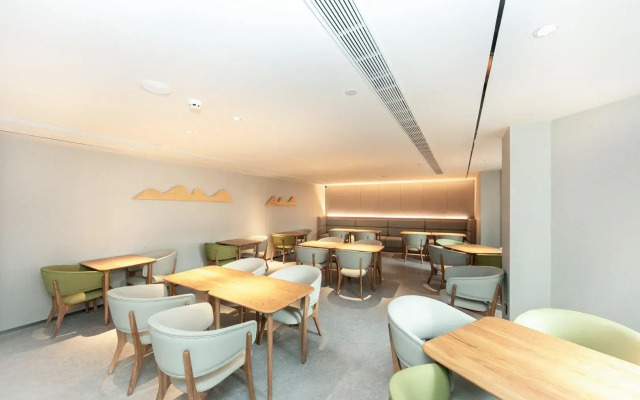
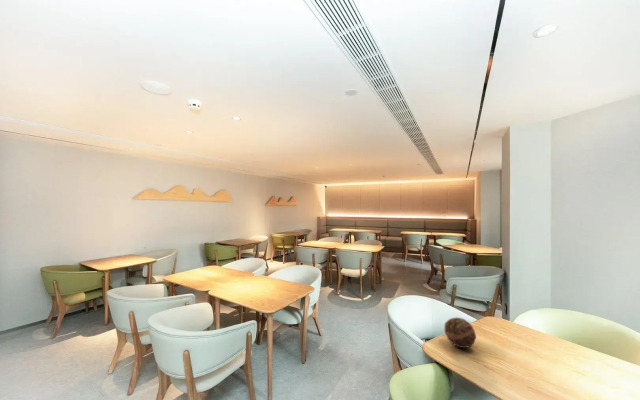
+ decorative ball [443,317,477,349]
